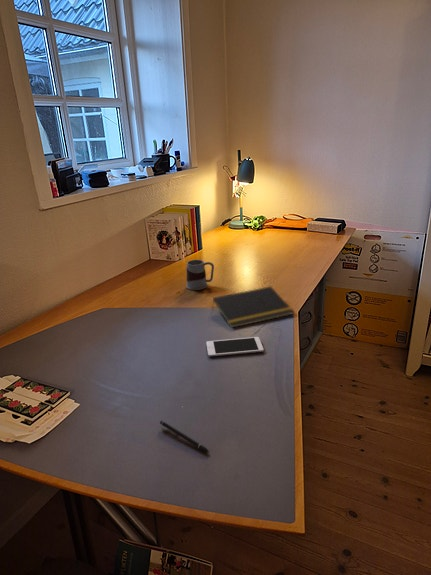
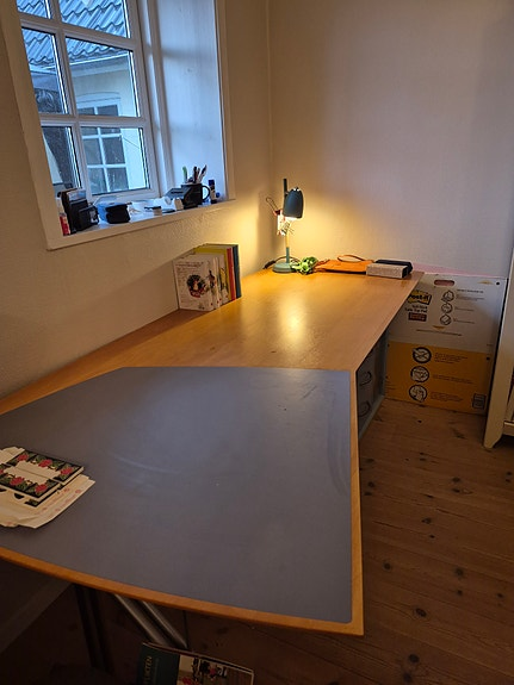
- cell phone [206,336,265,358]
- mug [185,259,215,291]
- pen [159,420,211,454]
- notepad [211,285,294,329]
